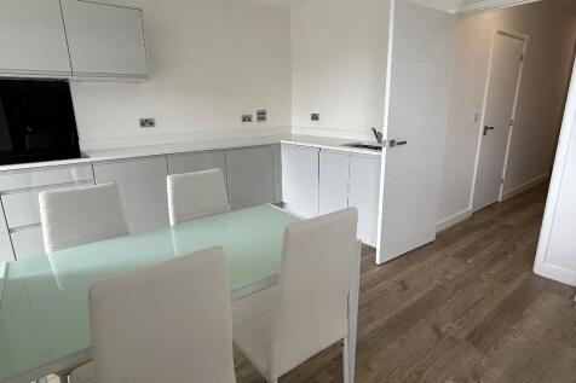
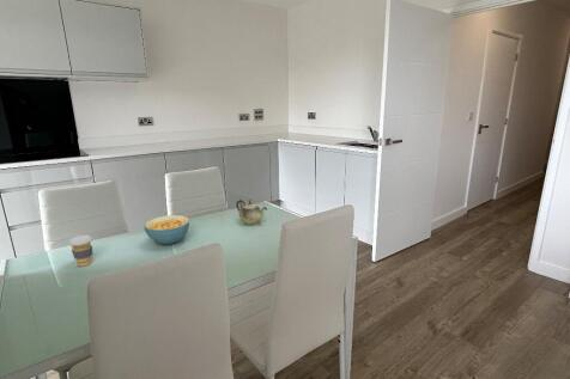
+ teapot [235,198,268,226]
+ coffee cup [67,234,93,268]
+ cereal bowl [142,214,190,245]
